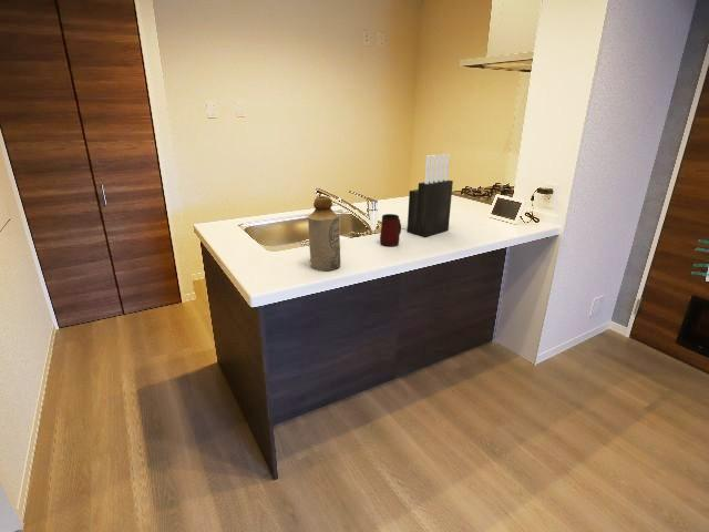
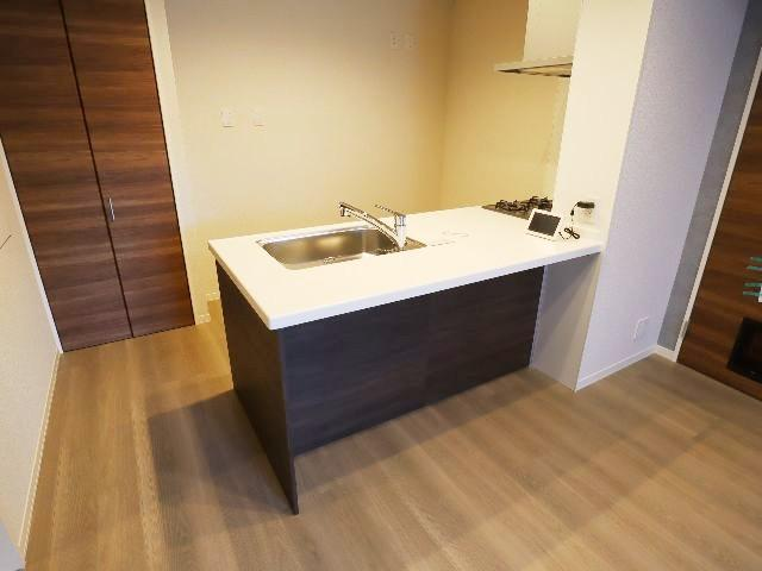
- bottle [307,195,341,272]
- mug [379,213,402,247]
- knife block [407,153,454,238]
